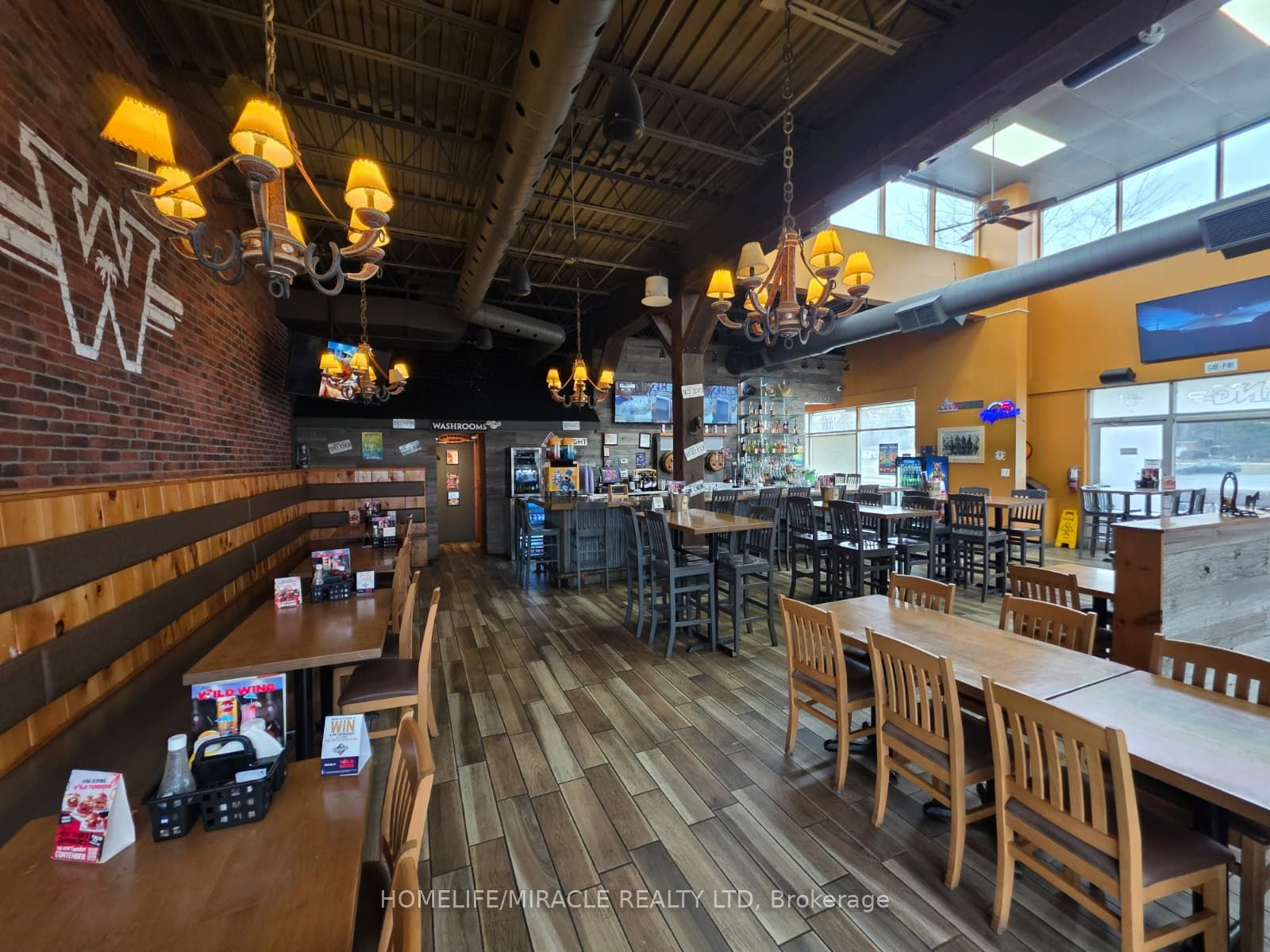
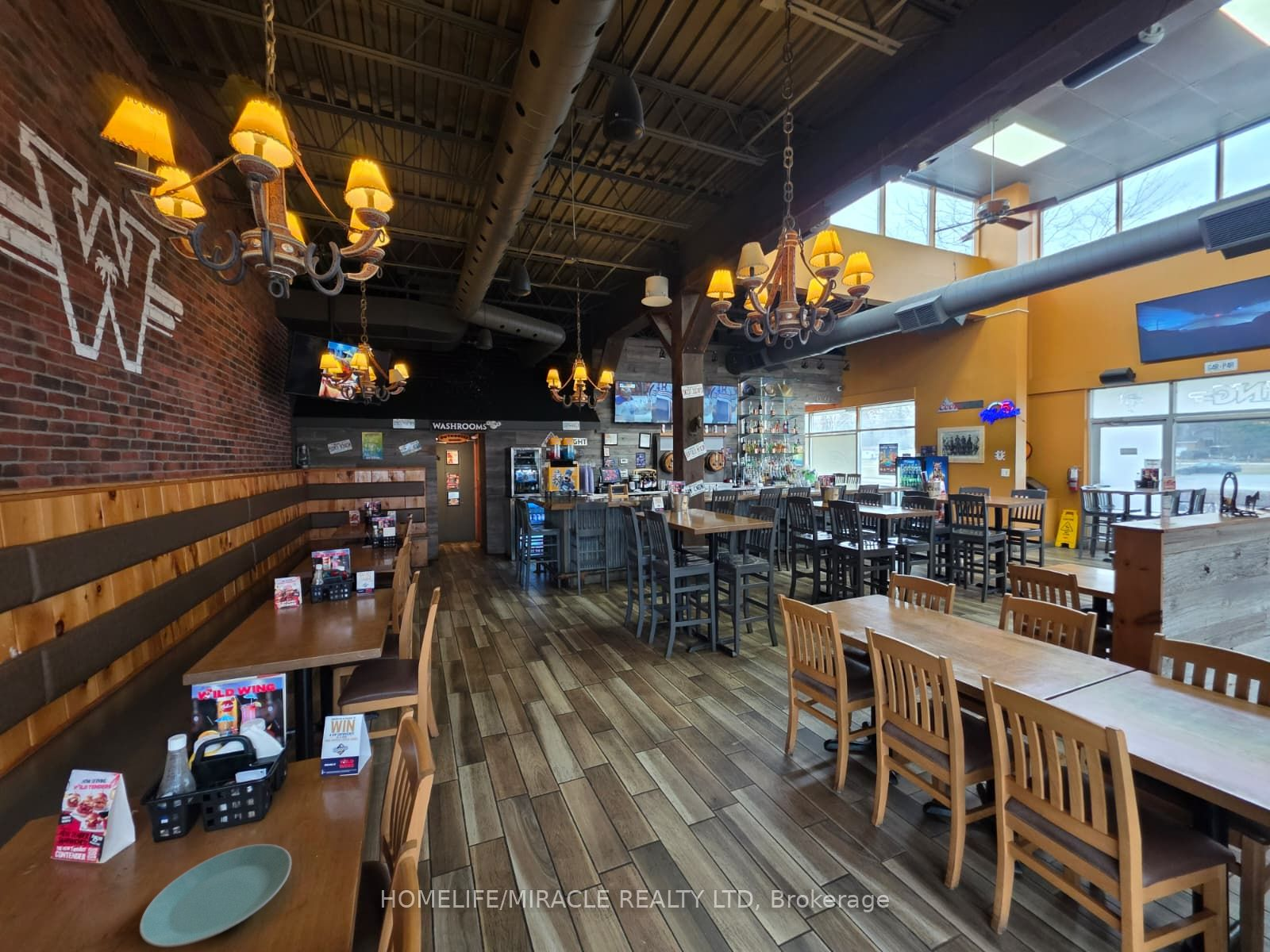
+ plate [139,843,292,948]
